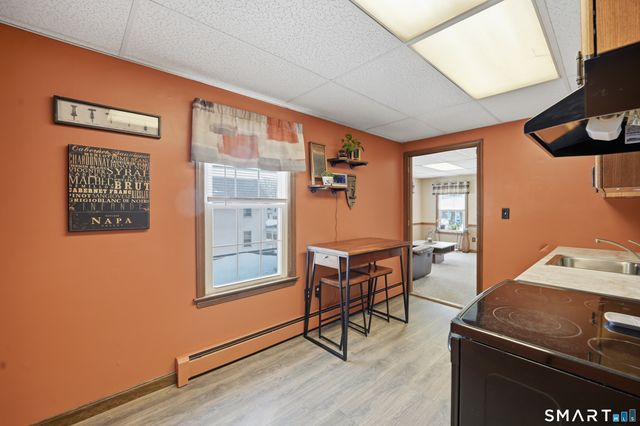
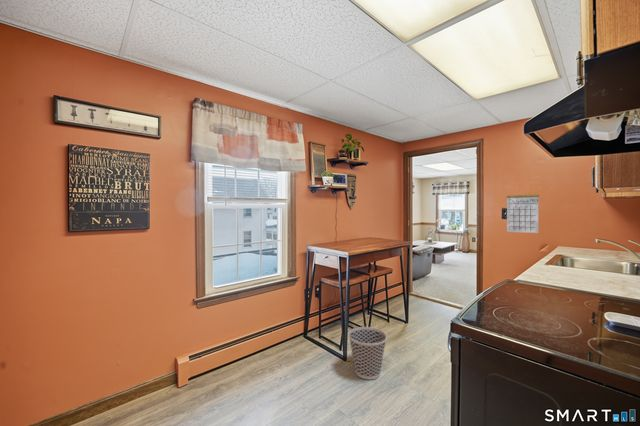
+ calendar [506,188,540,234]
+ wastebasket [347,326,388,381]
